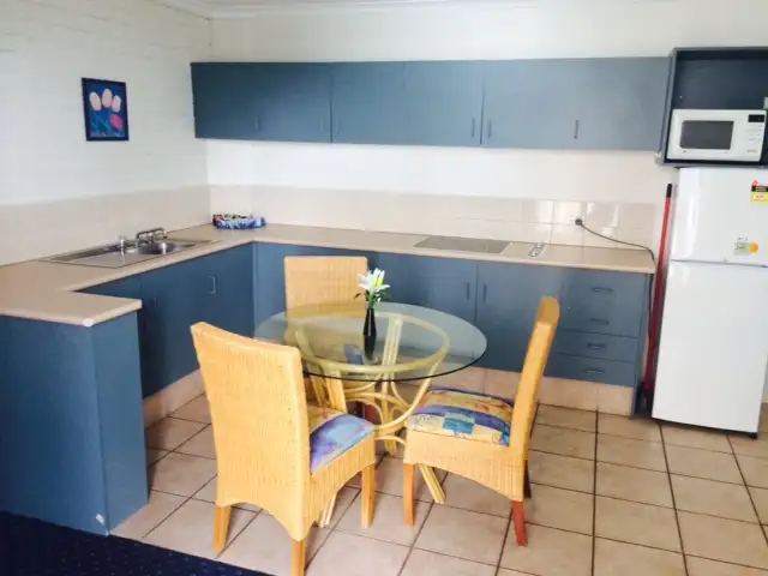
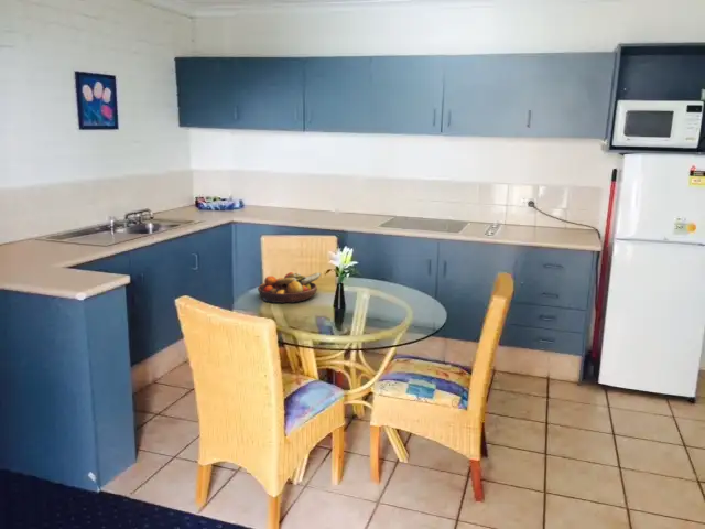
+ fruit bowl [257,271,322,304]
